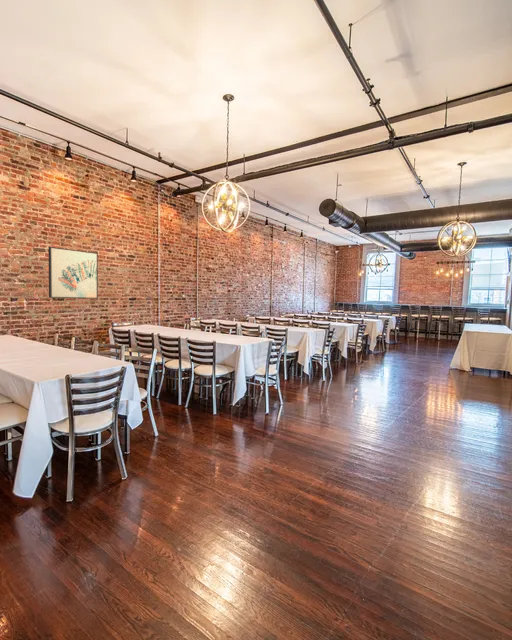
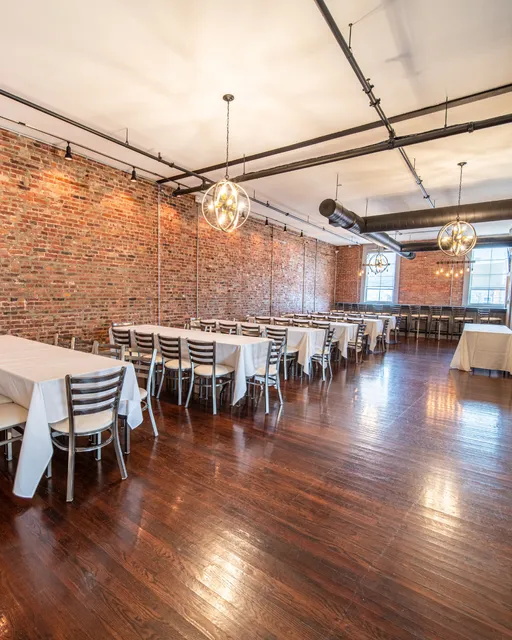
- wall art [48,246,99,300]
